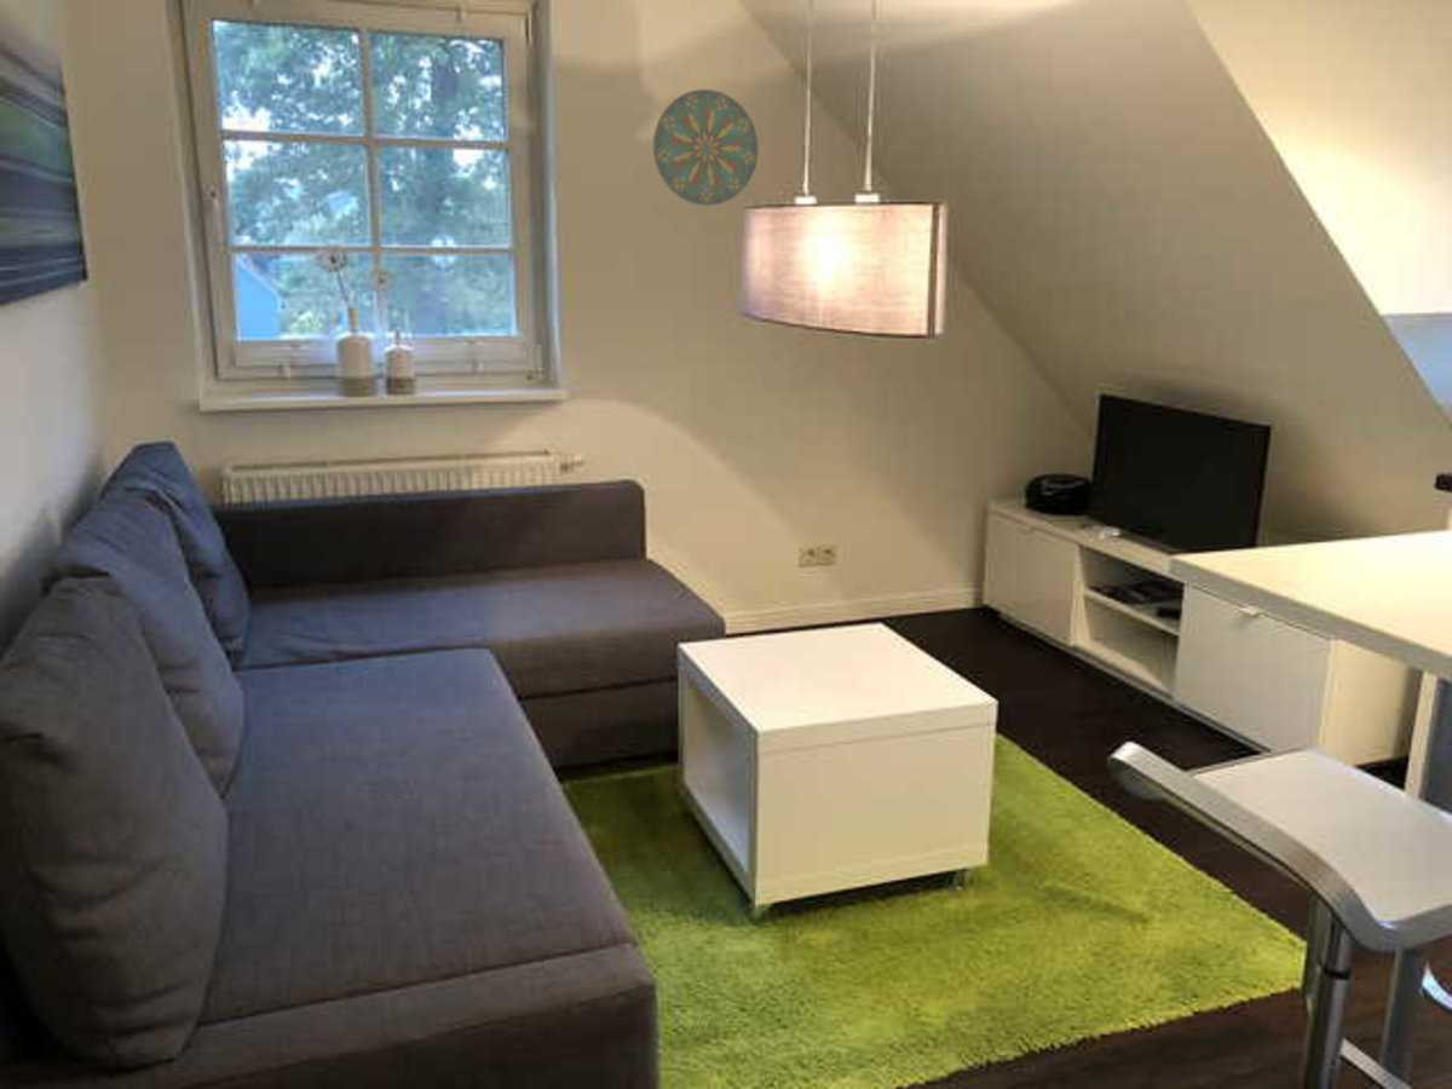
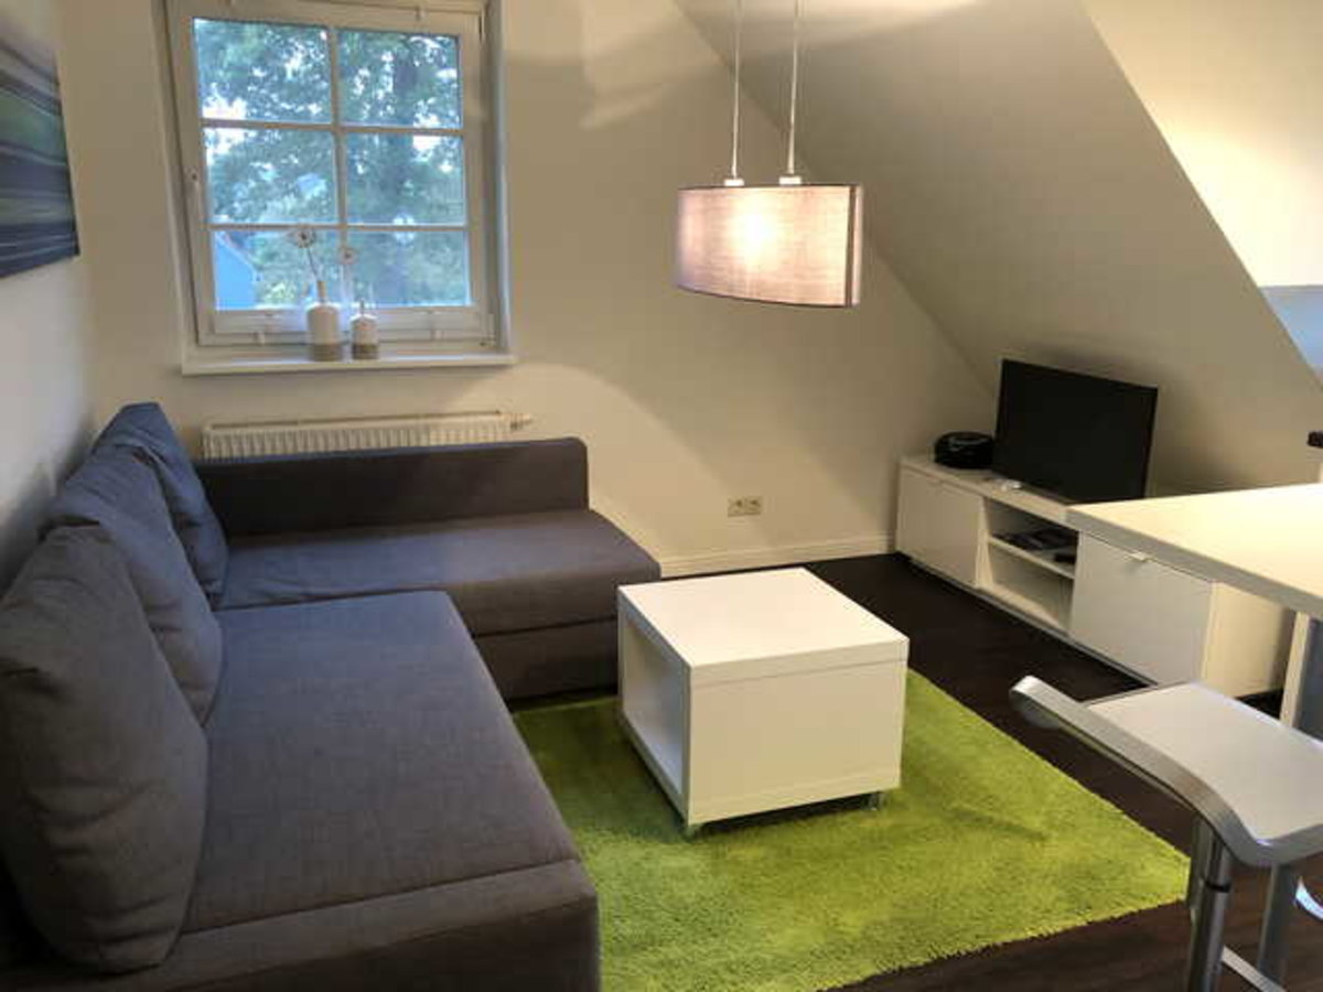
- decorative plate [652,88,760,207]
